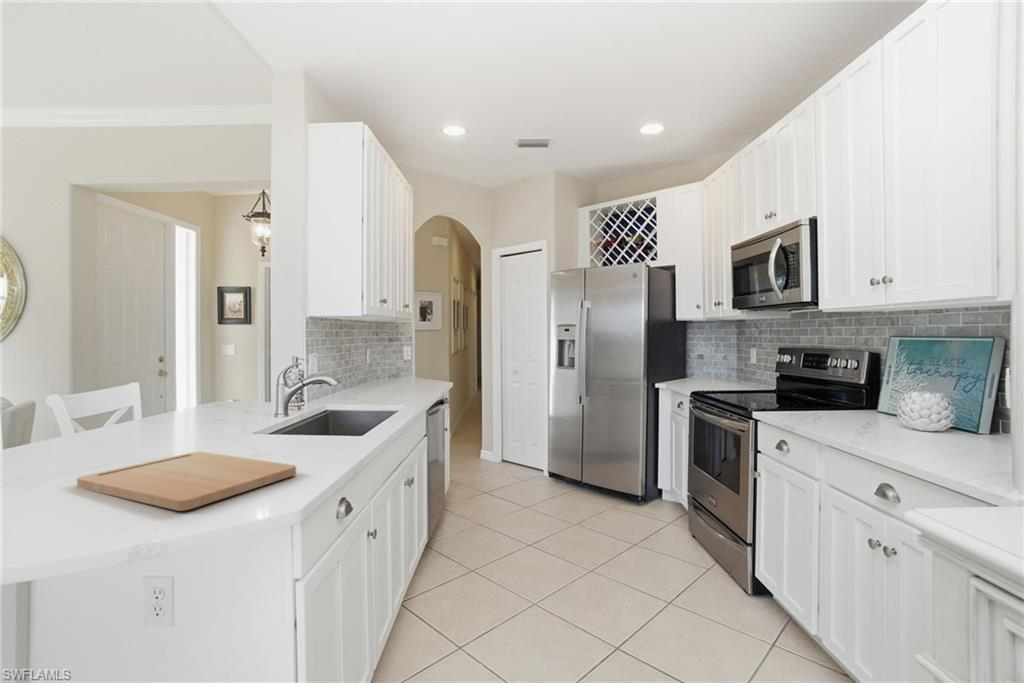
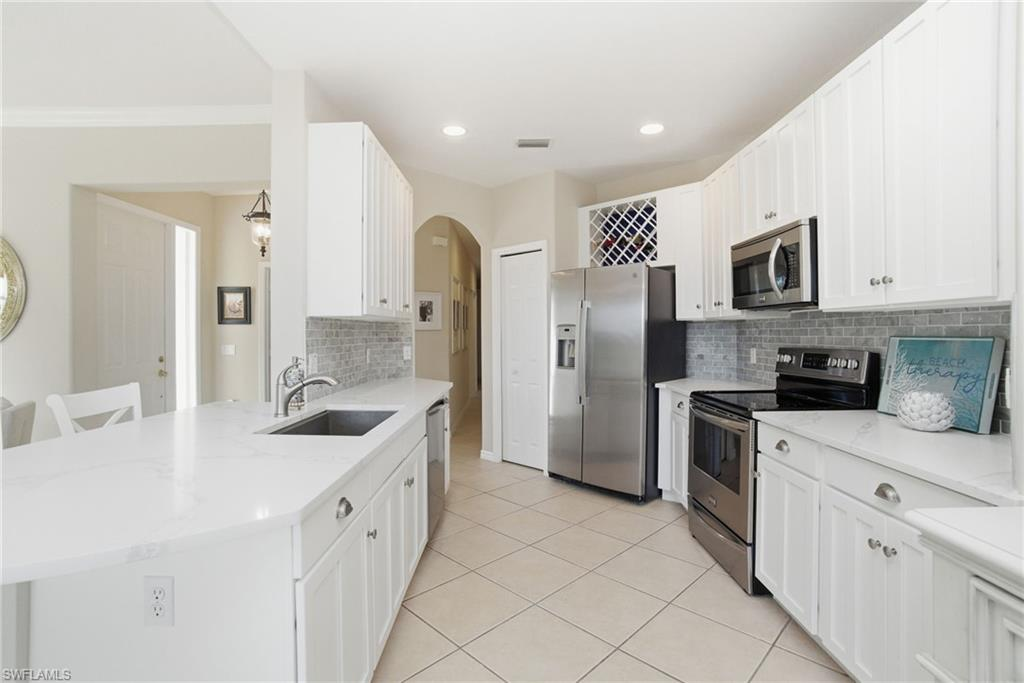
- cutting board [76,451,297,512]
